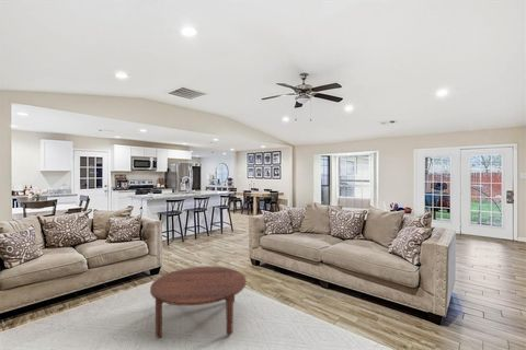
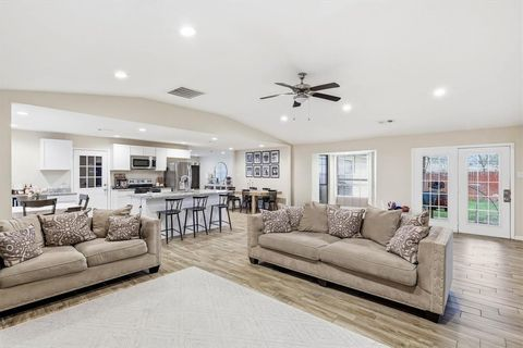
- coffee table [149,265,247,339]
